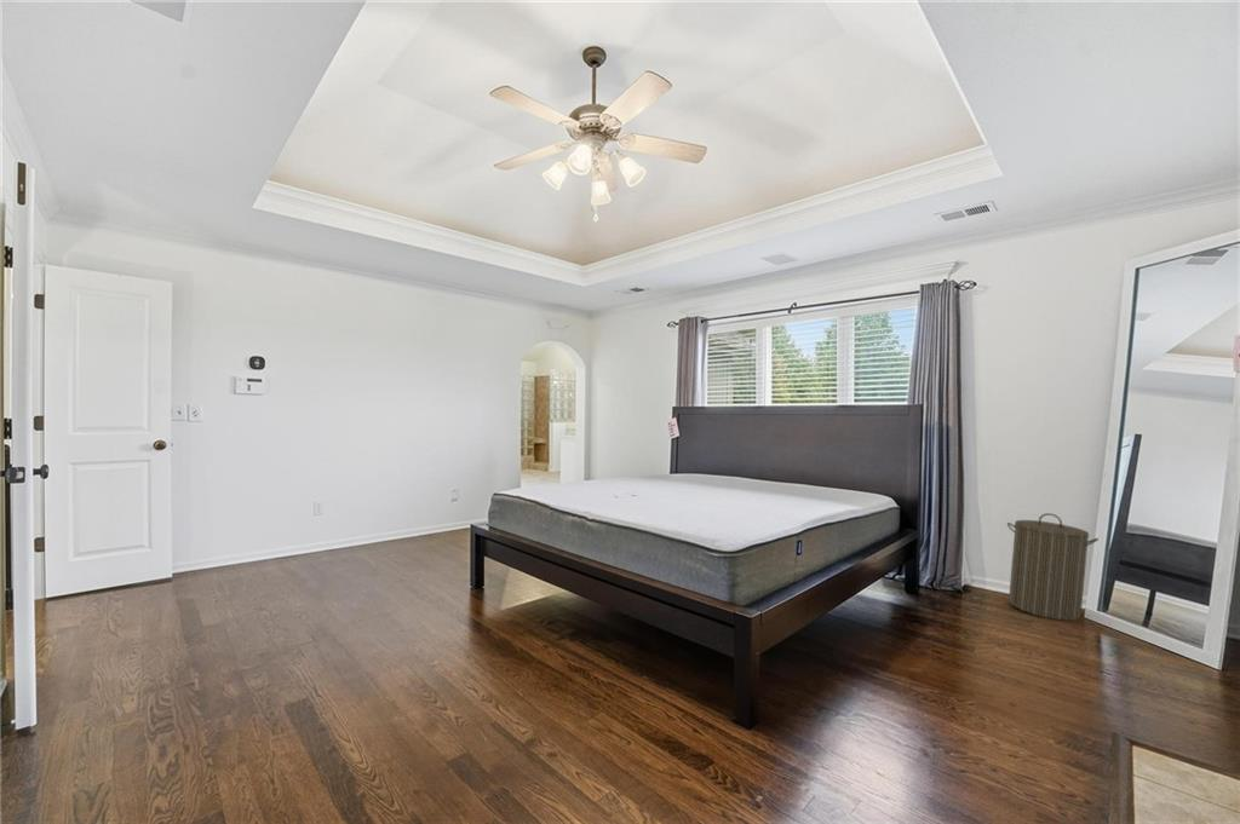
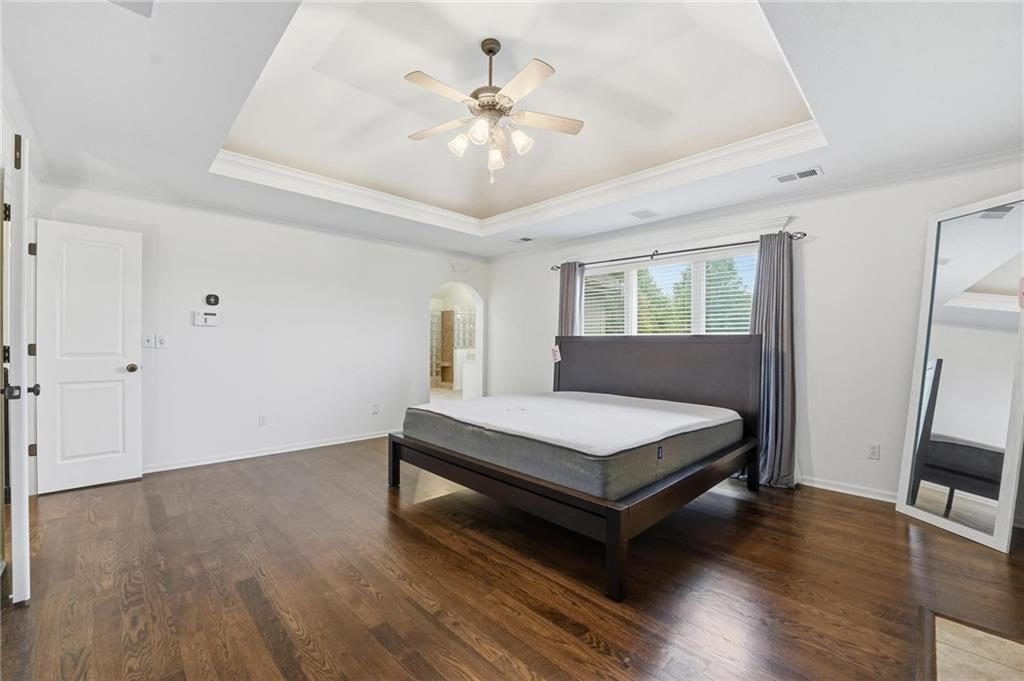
- laundry hamper [1006,512,1100,622]
